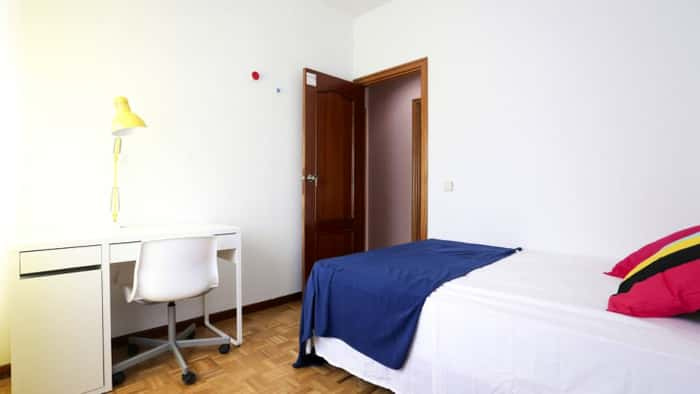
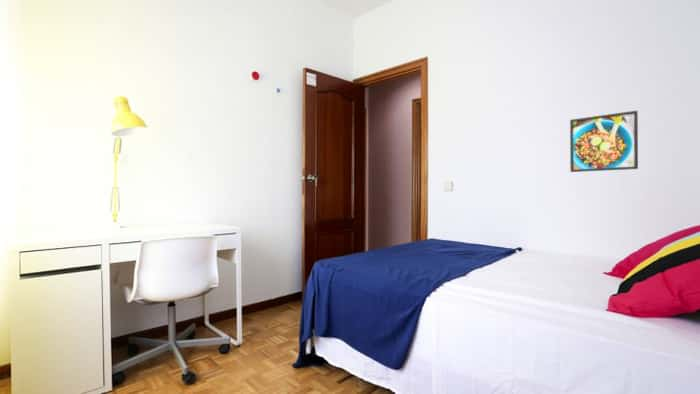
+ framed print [569,110,639,173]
